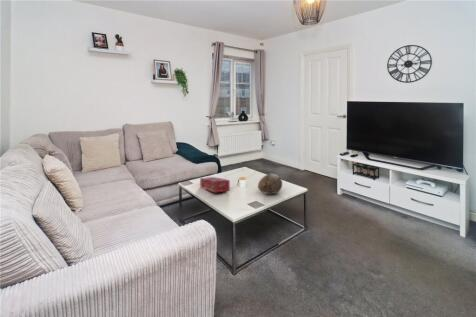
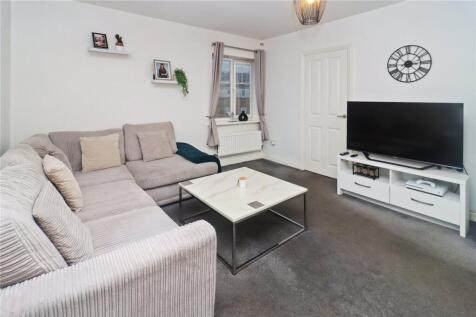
- decorative egg [257,173,283,195]
- tissue box [199,176,231,194]
